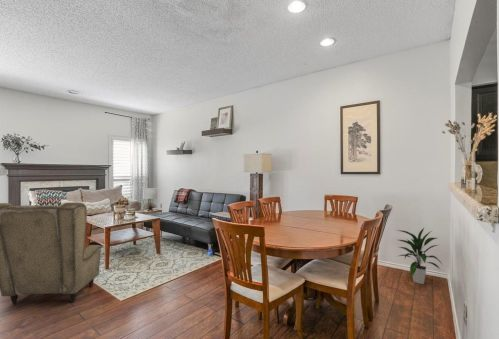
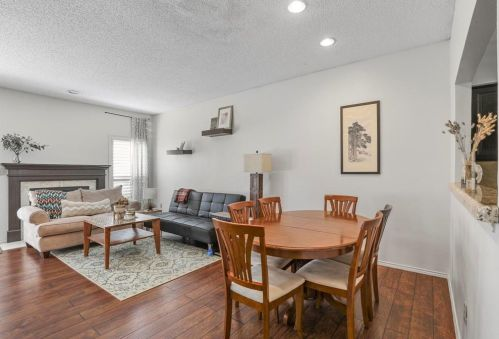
- indoor plant [396,227,443,285]
- armchair [0,201,102,306]
